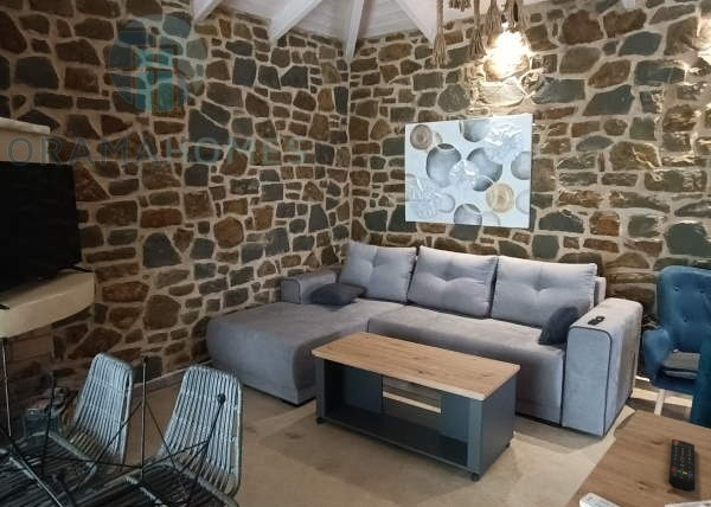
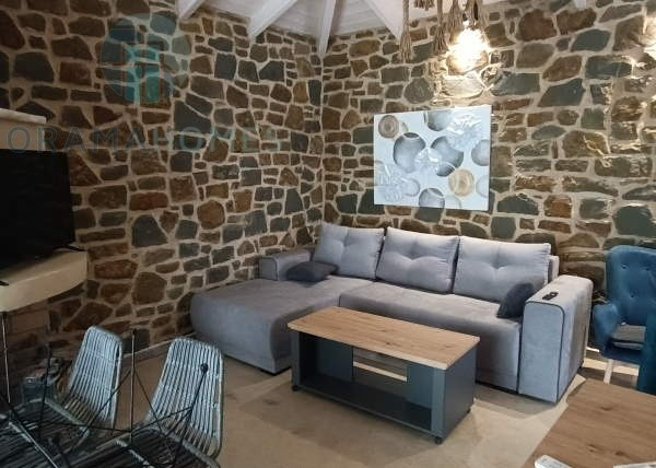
- remote control [667,438,696,492]
